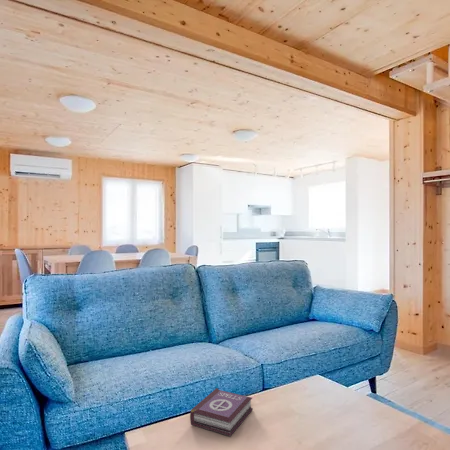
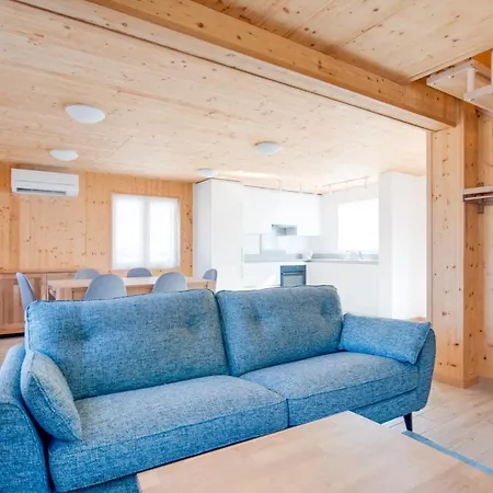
- book [189,387,254,437]
